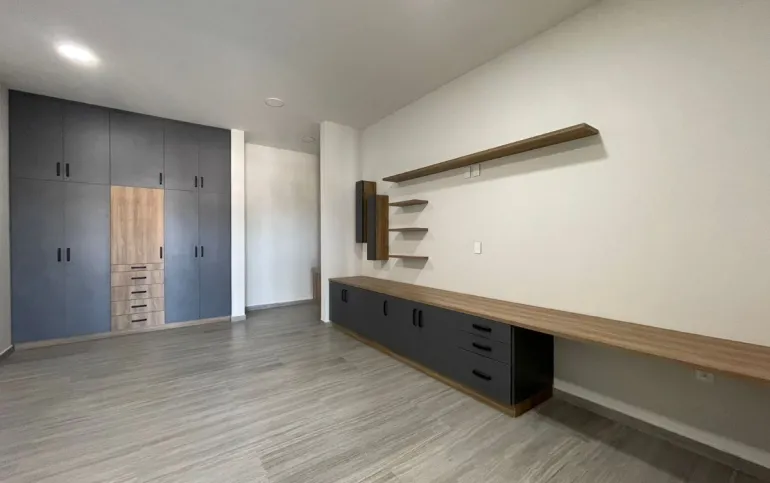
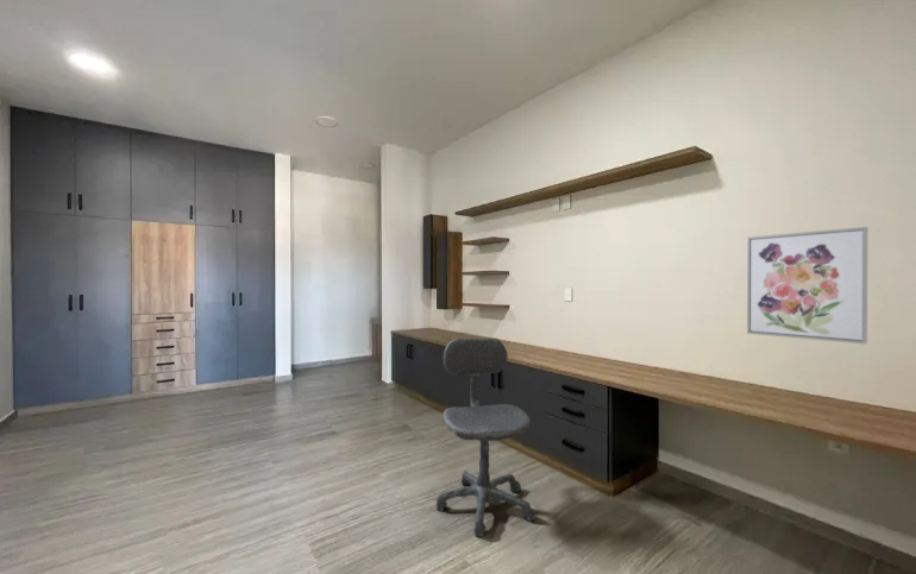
+ office chair [435,336,537,538]
+ wall art [746,226,868,345]
